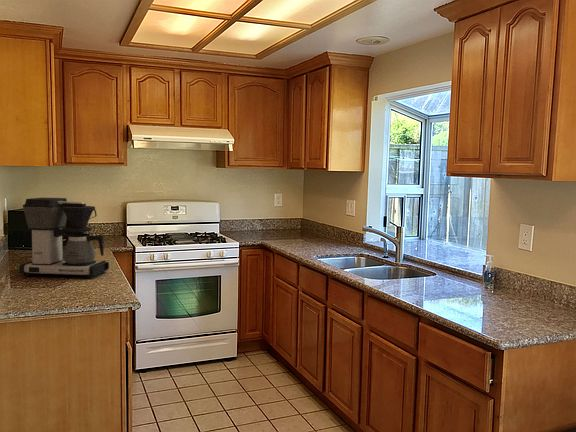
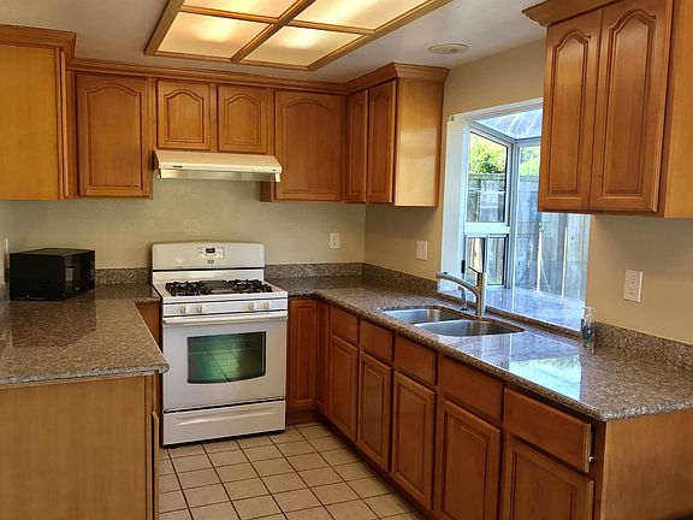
- coffee maker [18,197,110,279]
